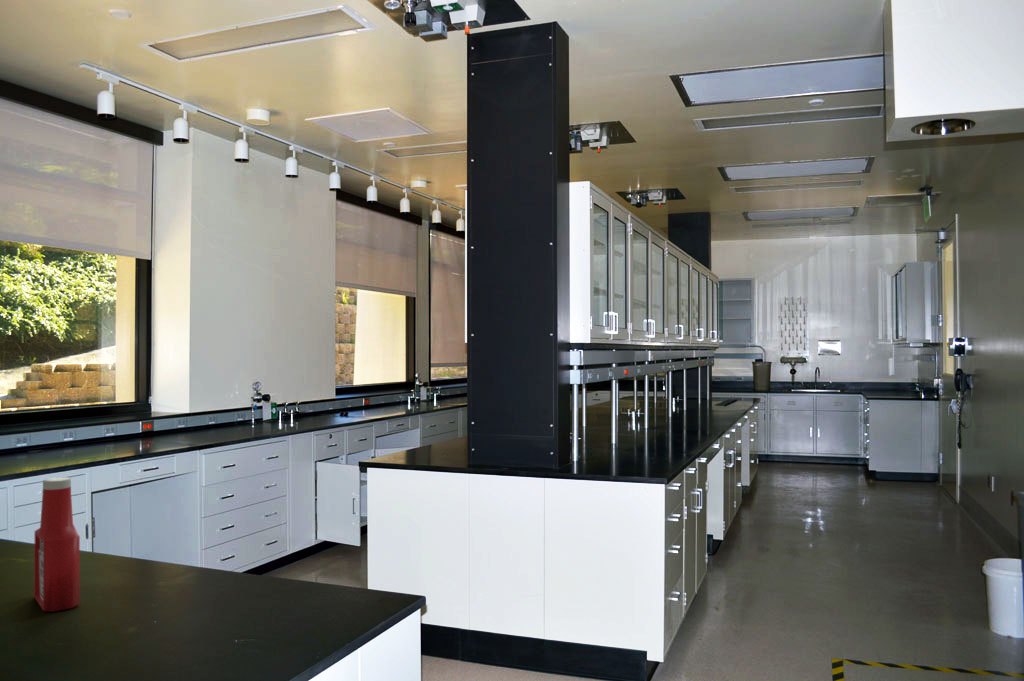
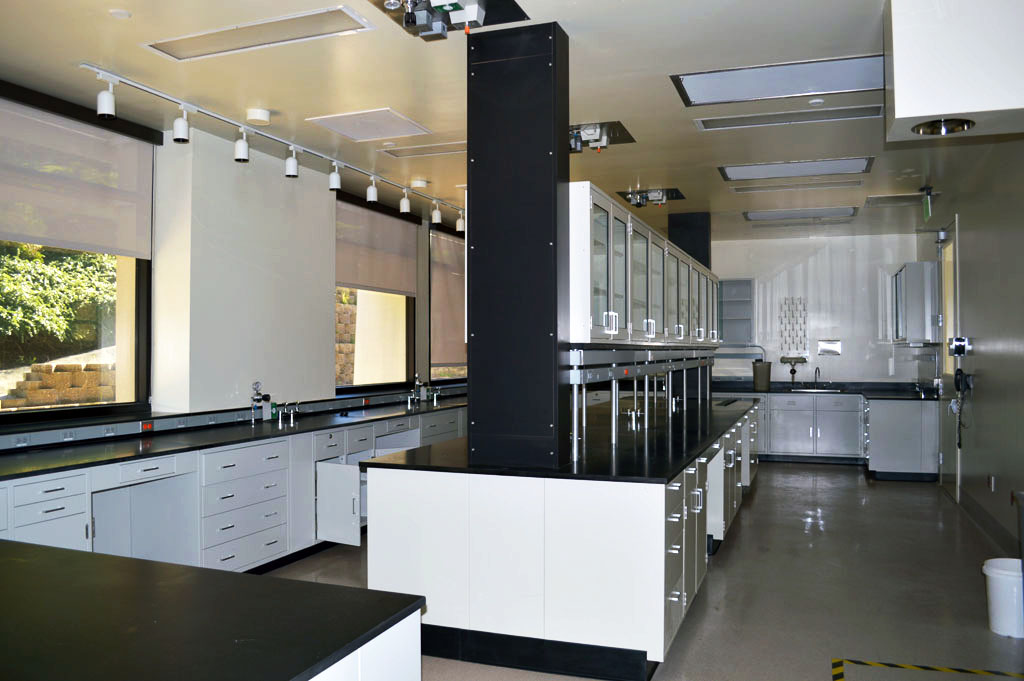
- soap bottle [33,477,81,613]
